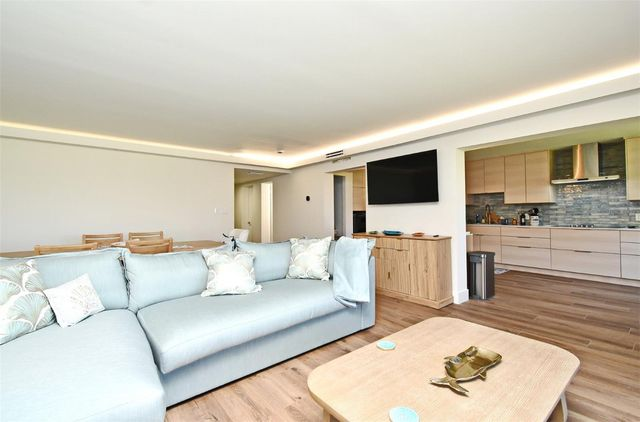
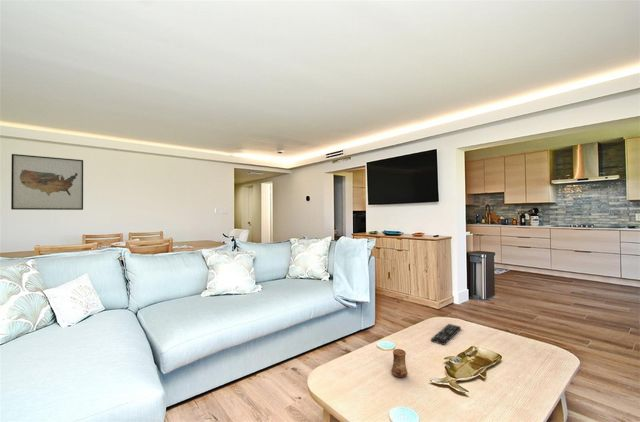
+ cup [390,348,408,379]
+ wall art [10,153,84,211]
+ remote control [430,323,462,346]
